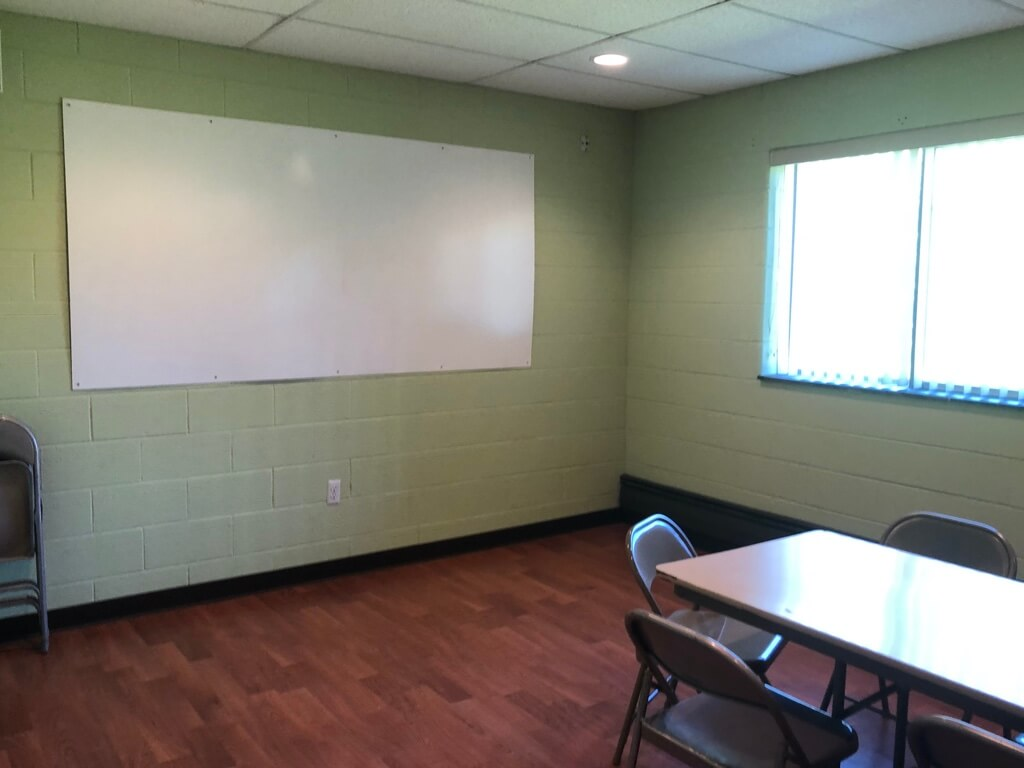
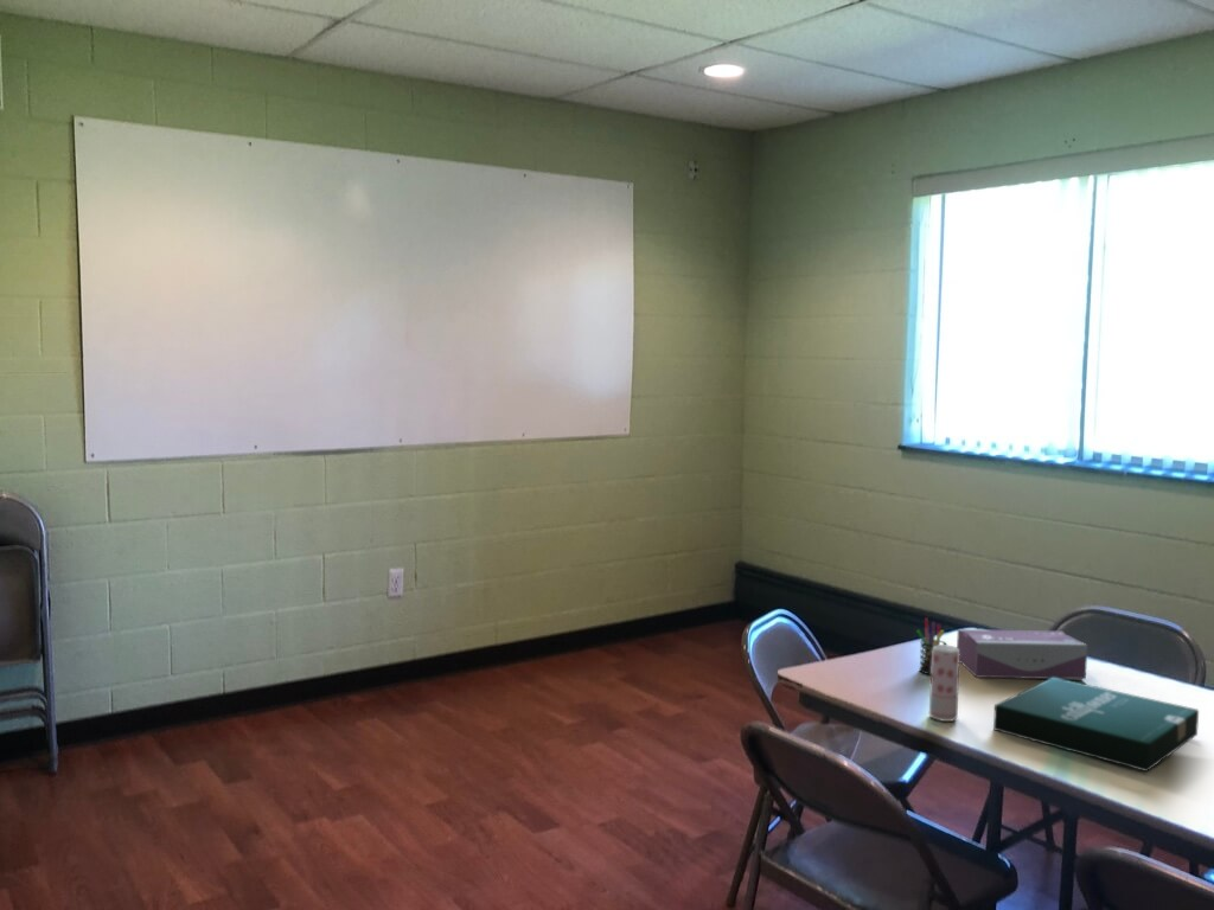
+ pen holder [915,617,947,675]
+ tissue box [956,628,1088,680]
+ beverage can [928,643,960,723]
+ pizza box [992,678,1200,773]
